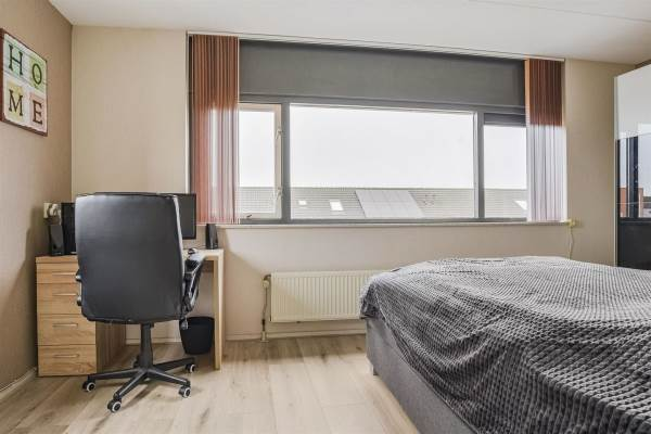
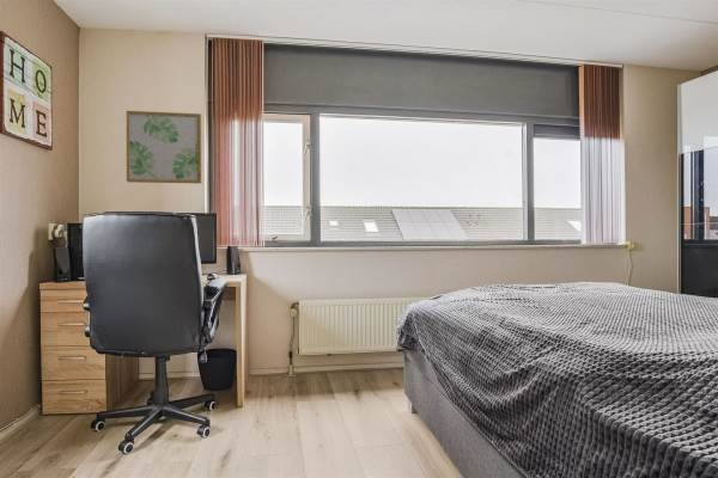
+ wall art [126,110,203,185]
